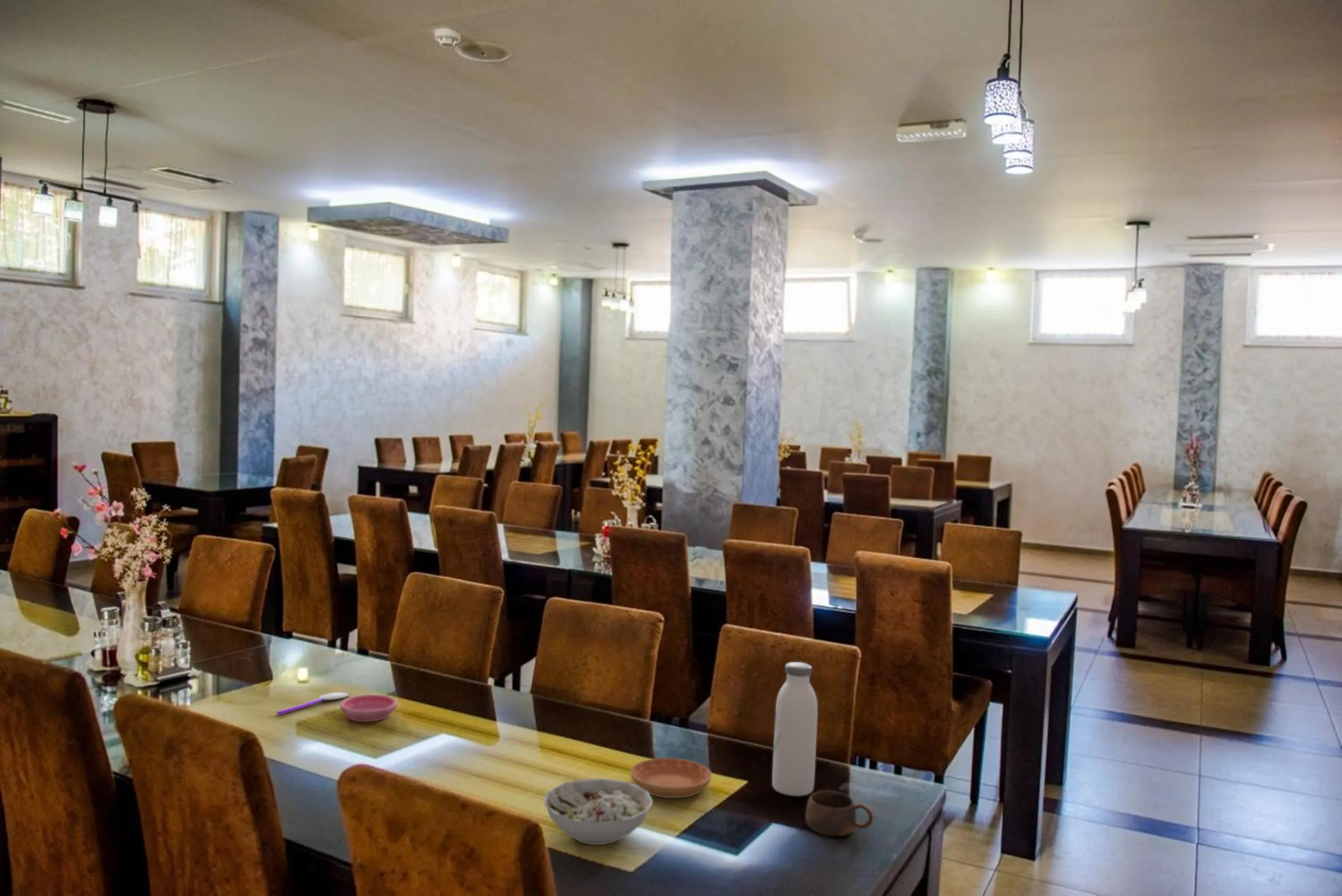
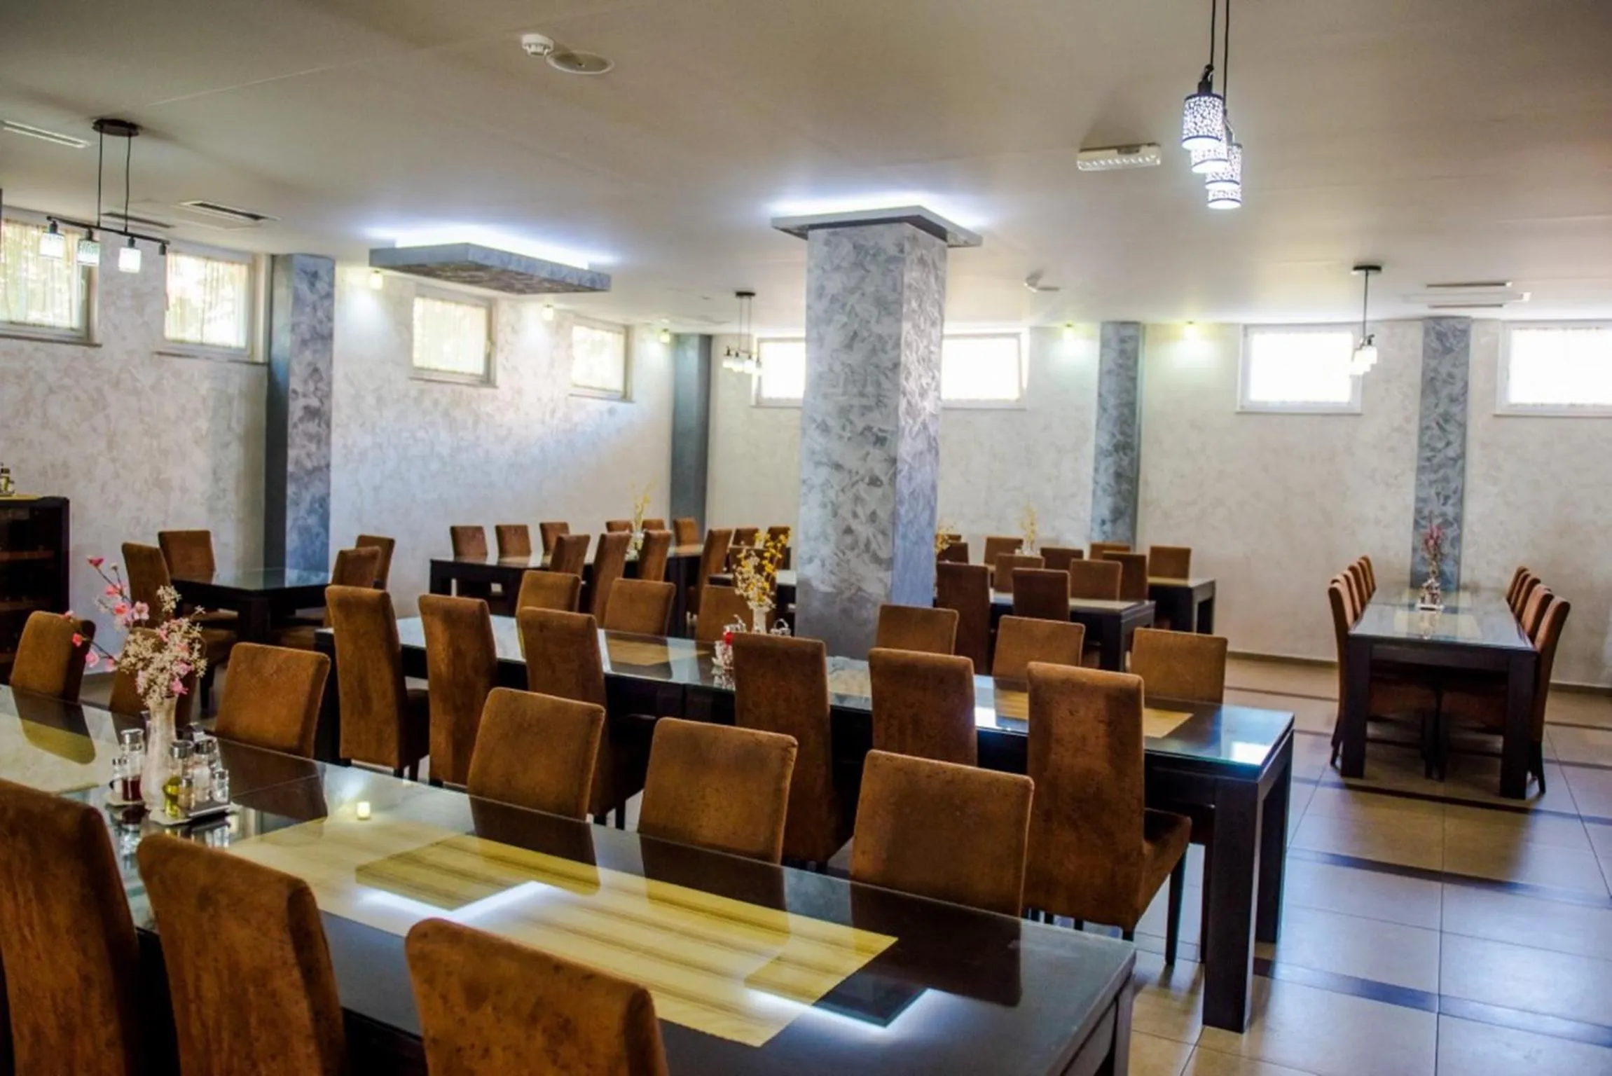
- water bottle [772,662,818,797]
- saucer [339,694,398,722]
- spoon [276,692,349,715]
- cup [805,790,874,837]
- bowl [544,778,653,845]
- saucer [630,757,712,799]
